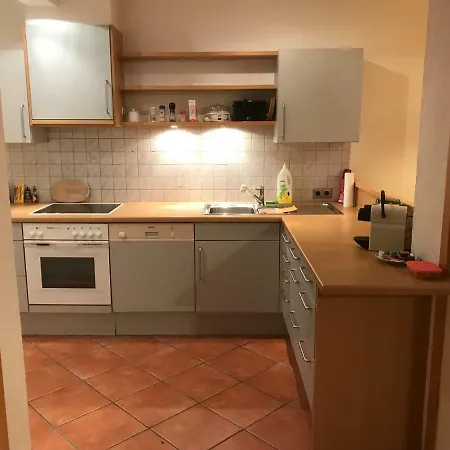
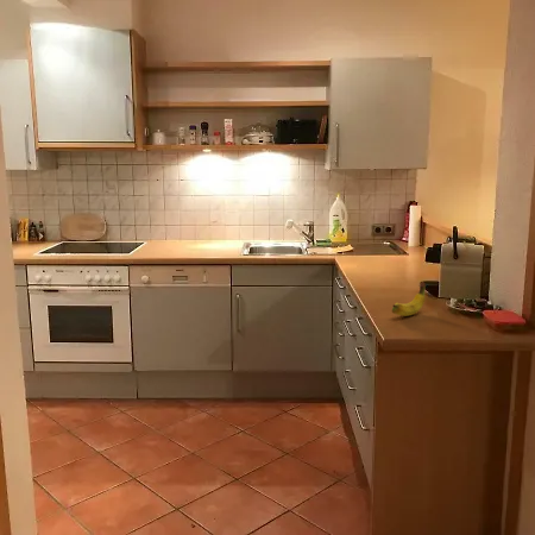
+ fruit [391,281,427,317]
